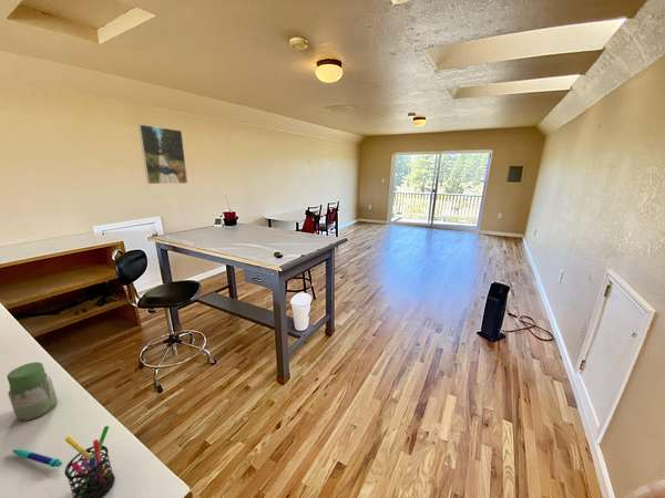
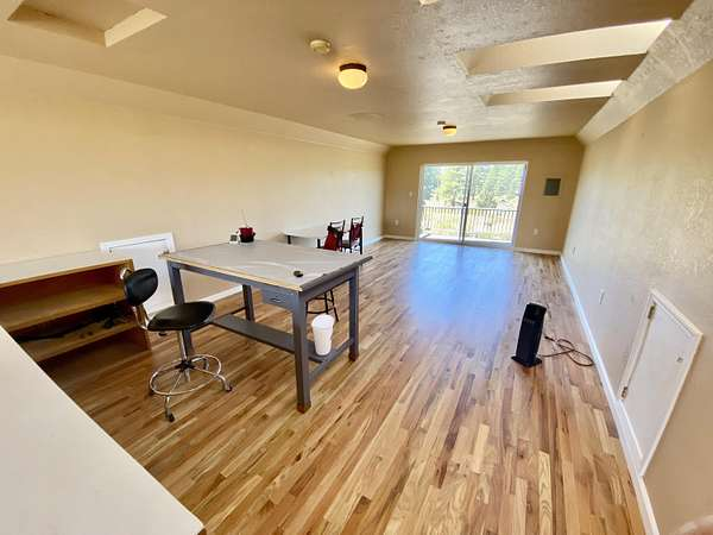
- pen holder [63,425,116,498]
- pen [12,448,63,468]
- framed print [137,123,188,185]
- jar [6,361,59,422]
